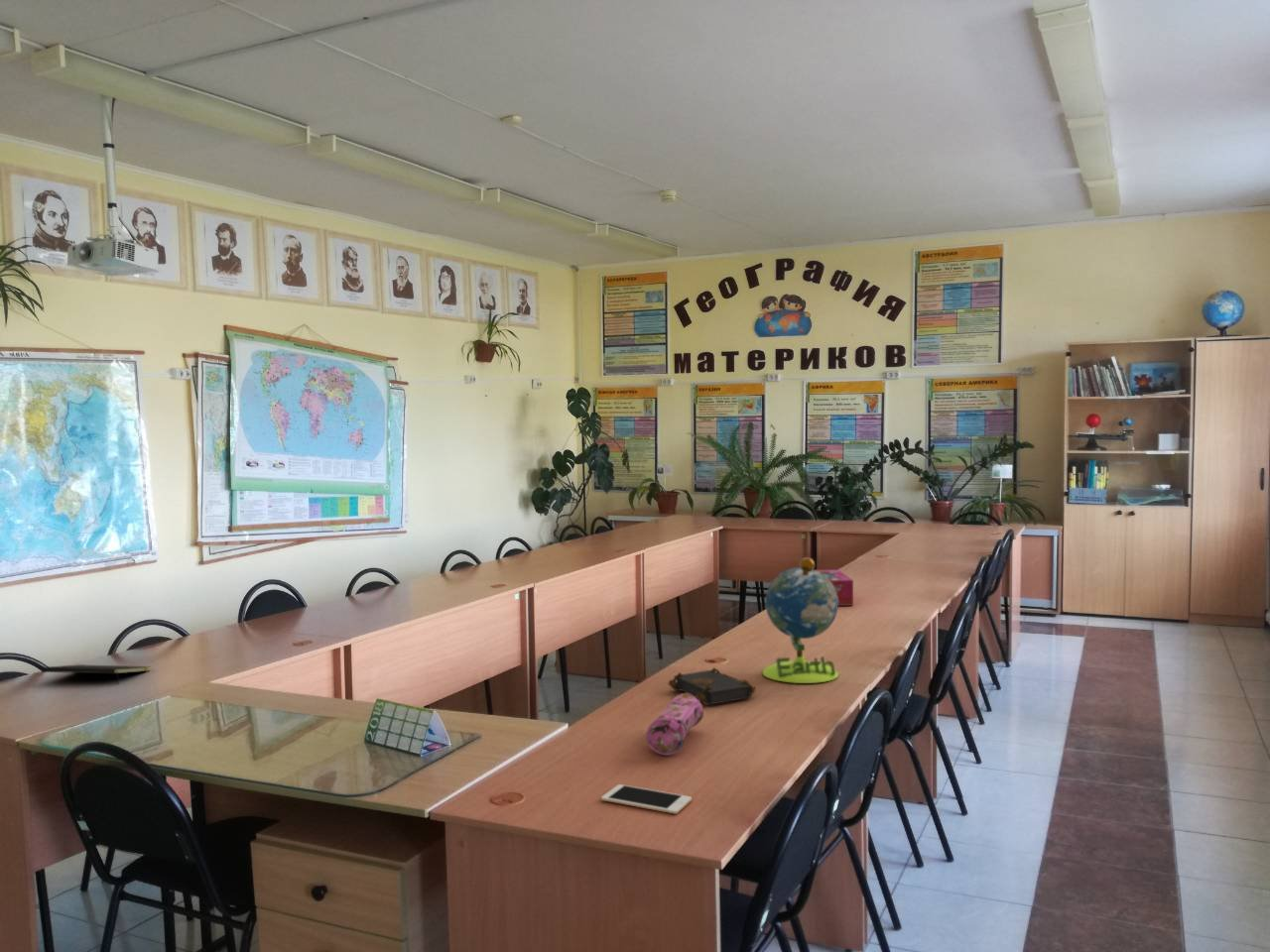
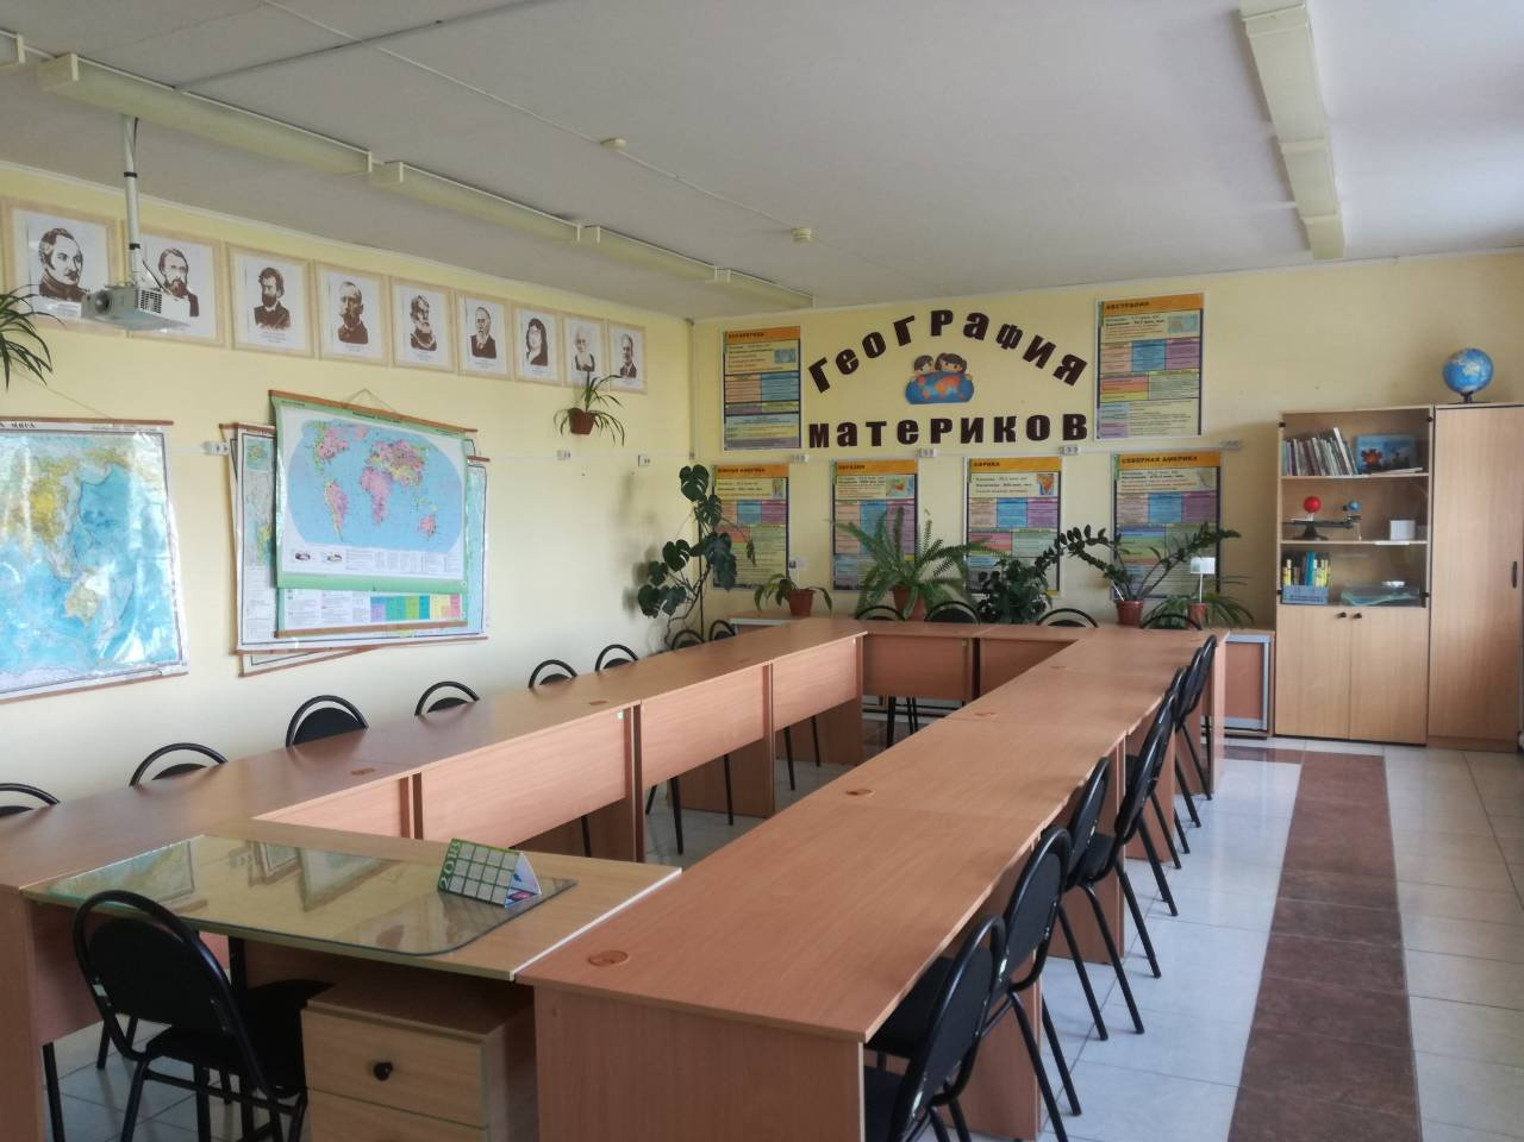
- notepad [41,663,152,685]
- pencil case [645,692,704,757]
- book [668,666,757,706]
- tissue box [815,569,854,607]
- cell phone [600,783,693,815]
- globe [761,556,839,684]
